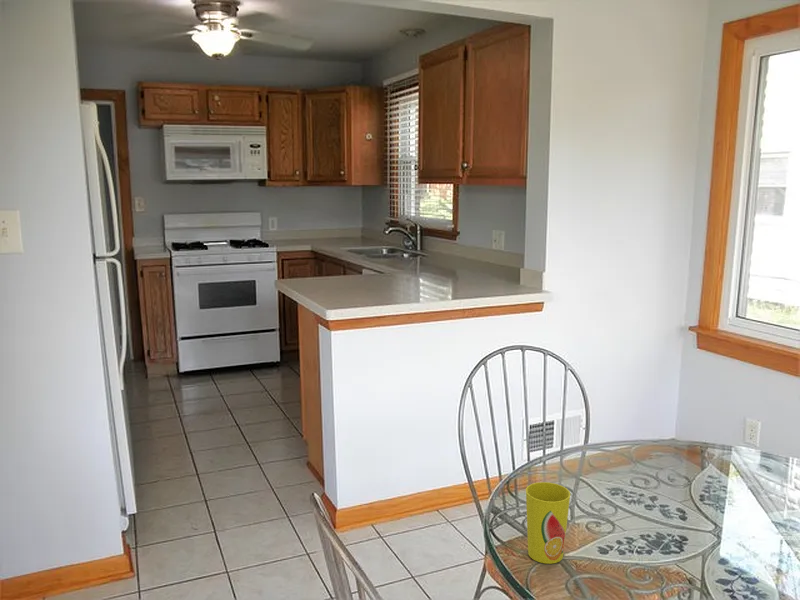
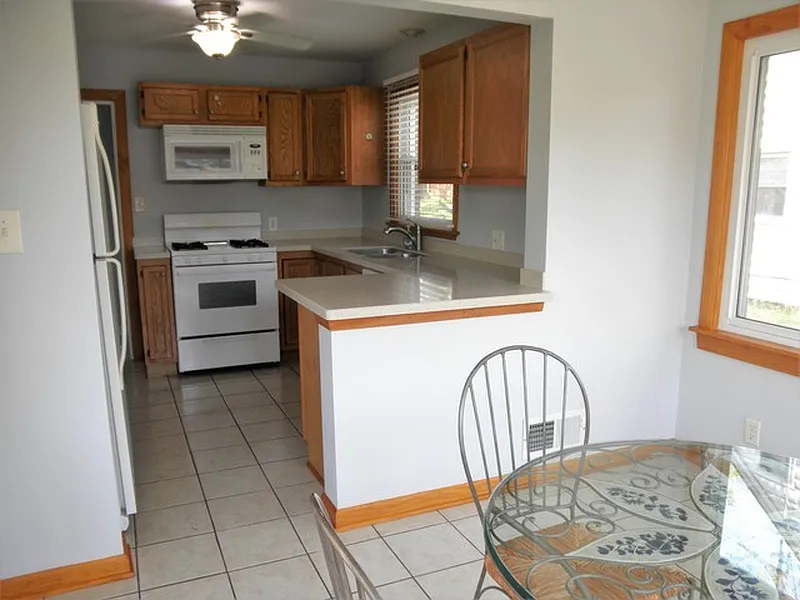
- cup [525,481,571,565]
